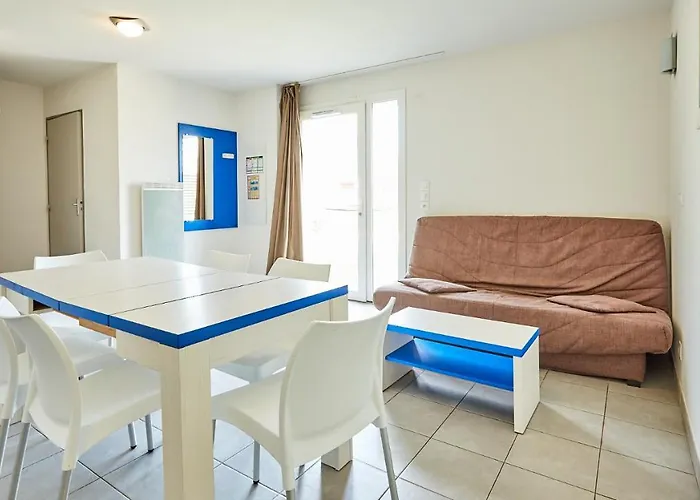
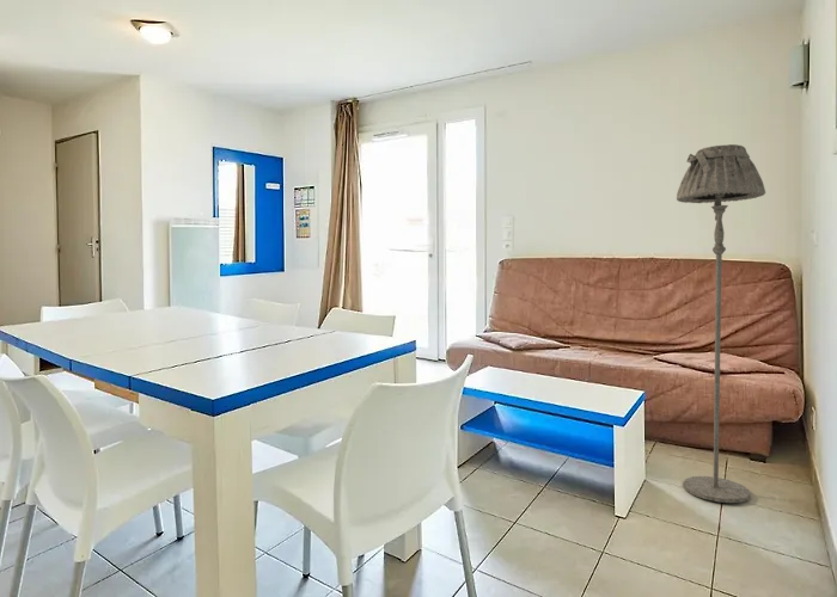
+ floor lamp [676,143,766,504]
